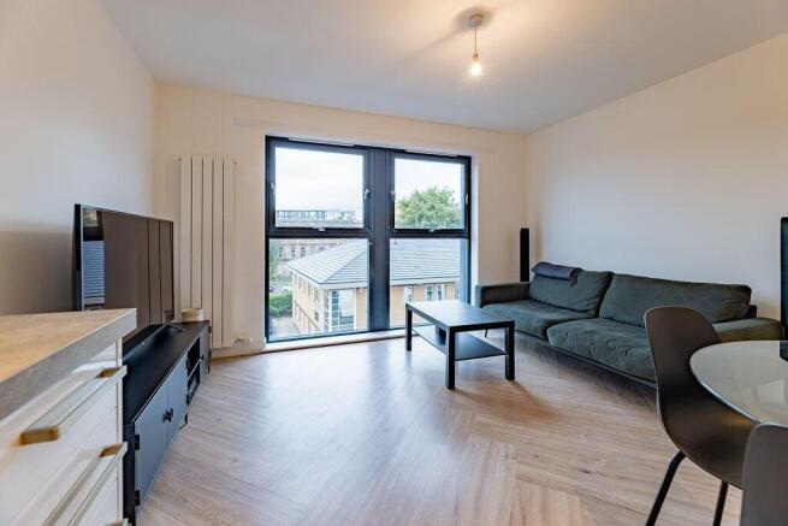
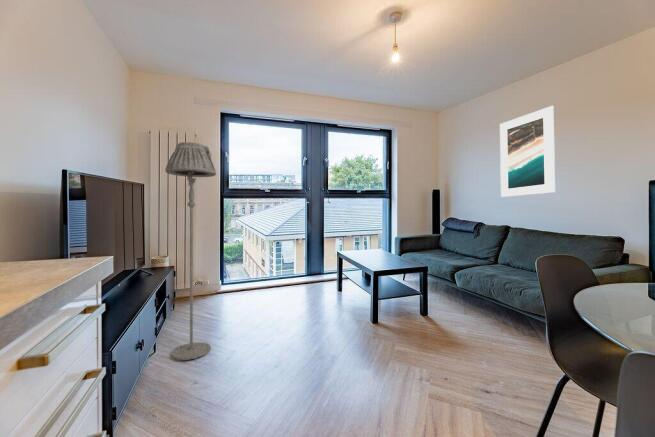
+ floor lamp [164,141,217,361]
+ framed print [499,105,556,198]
